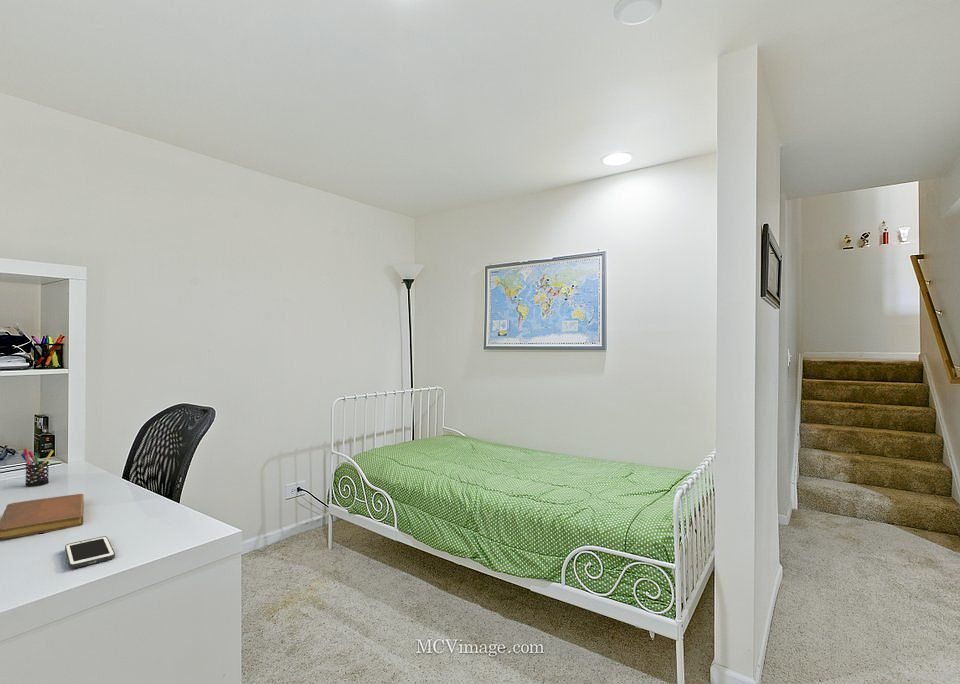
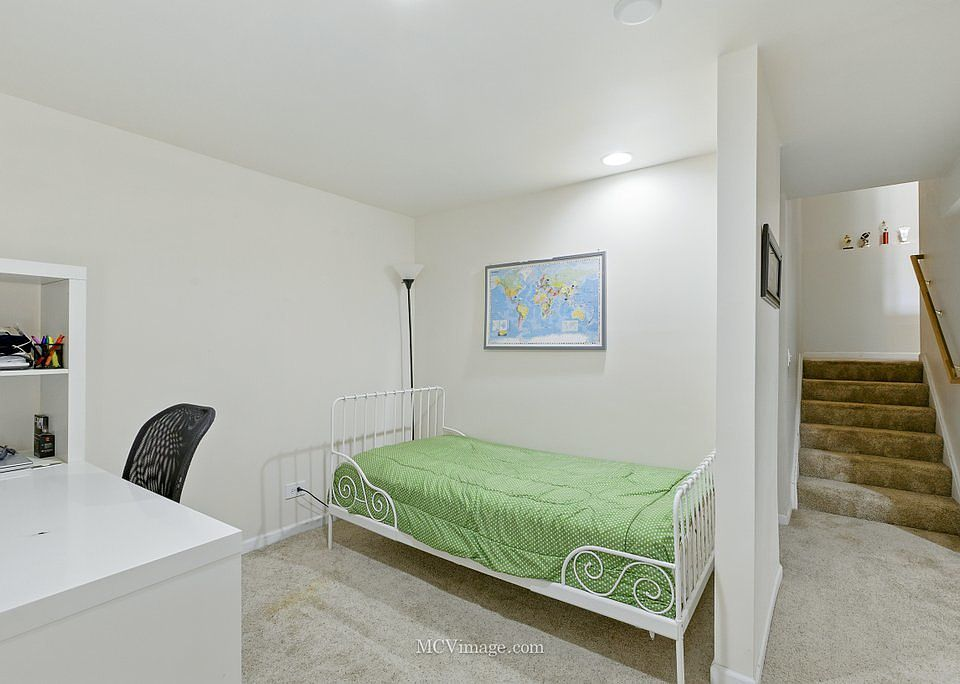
- notebook [0,493,85,541]
- pen holder [20,448,54,487]
- cell phone [64,535,116,569]
